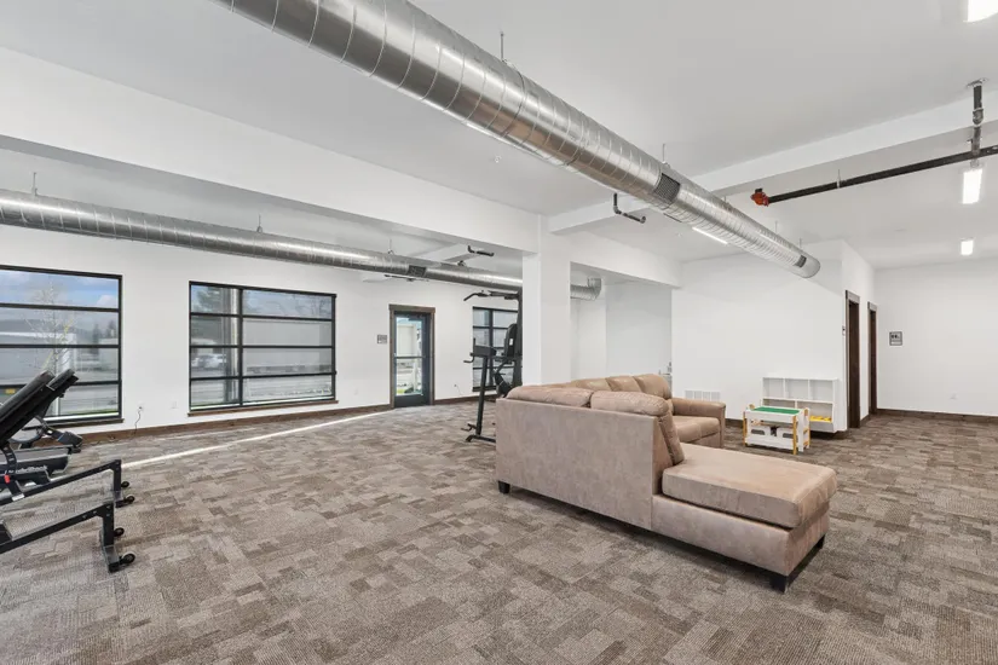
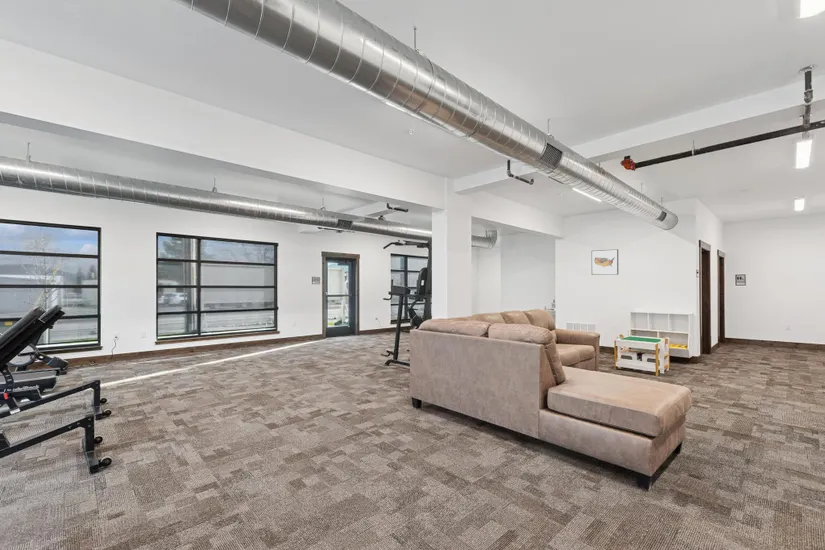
+ wall art [591,248,619,276]
